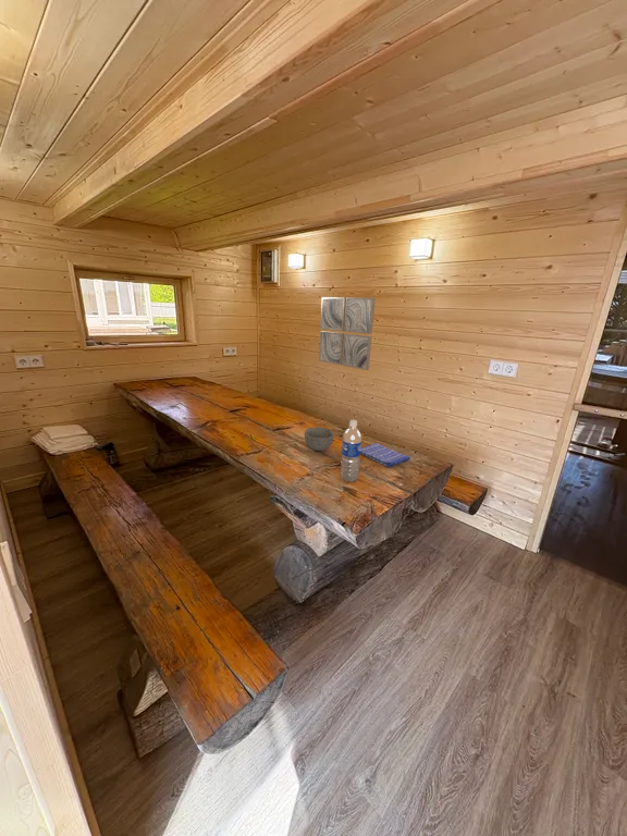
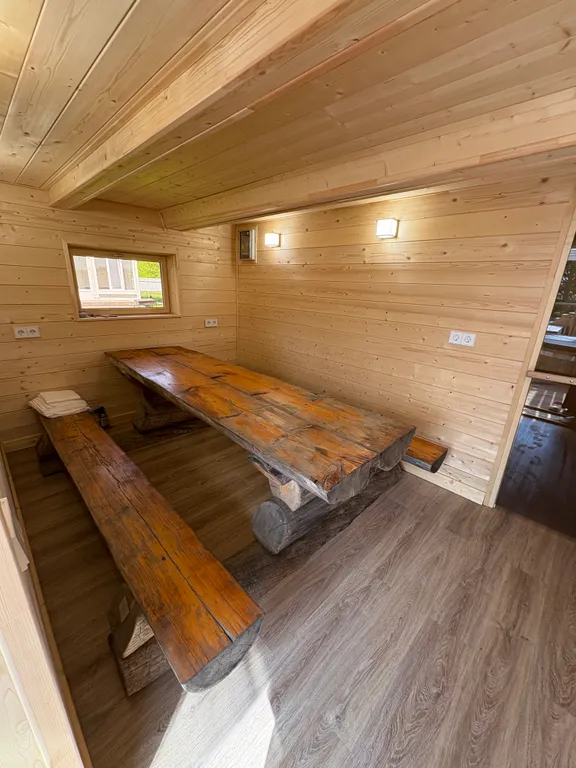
- wall art [318,296,377,371]
- dish towel [360,442,411,468]
- bowl [304,426,334,452]
- water bottle [340,419,362,483]
